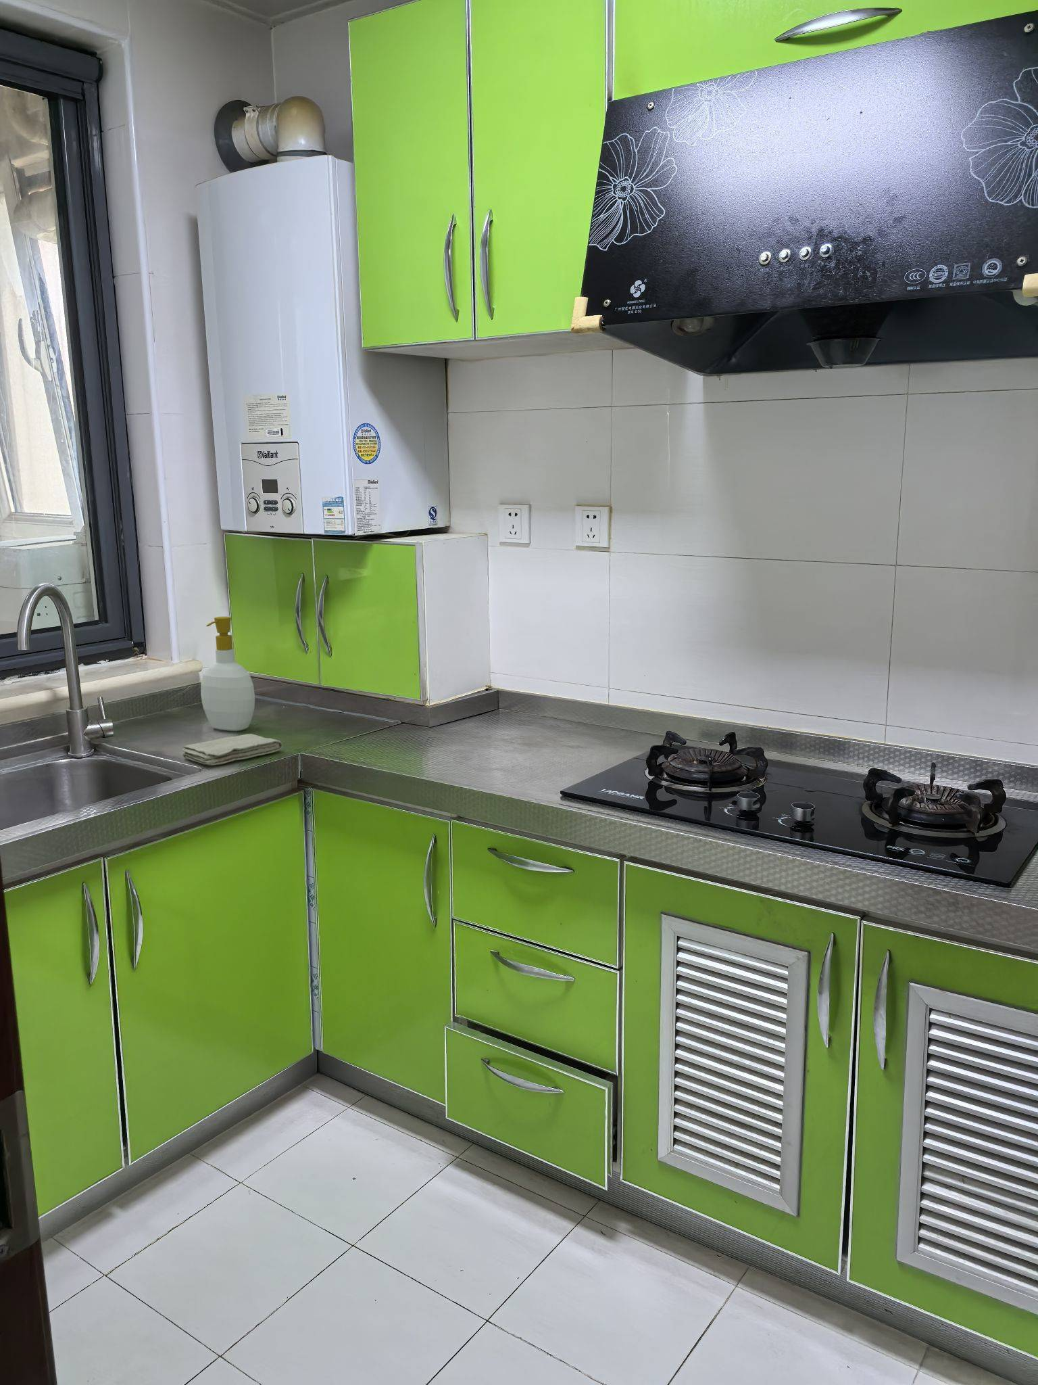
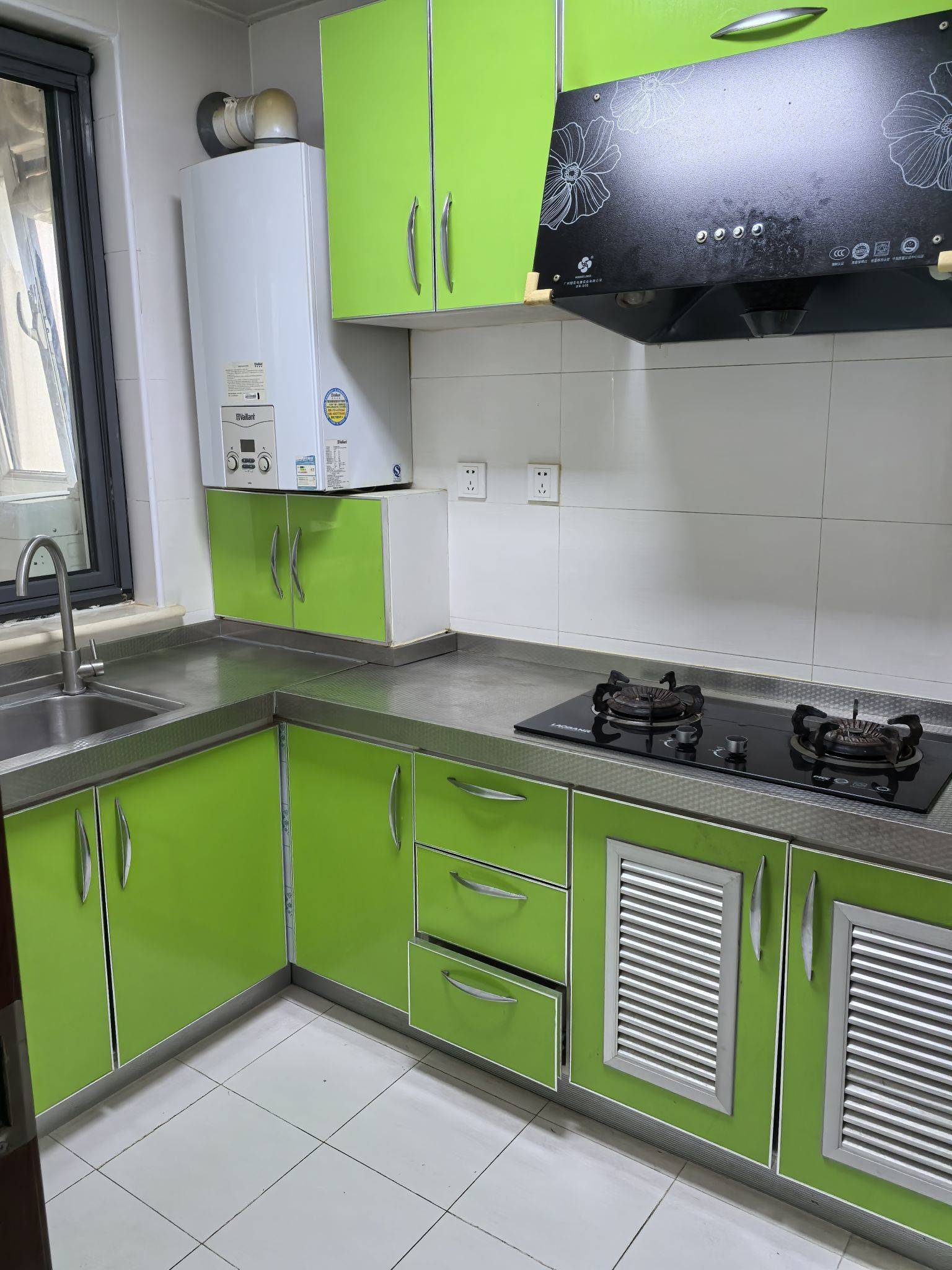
- washcloth [182,733,283,767]
- soap bottle [200,616,255,732]
